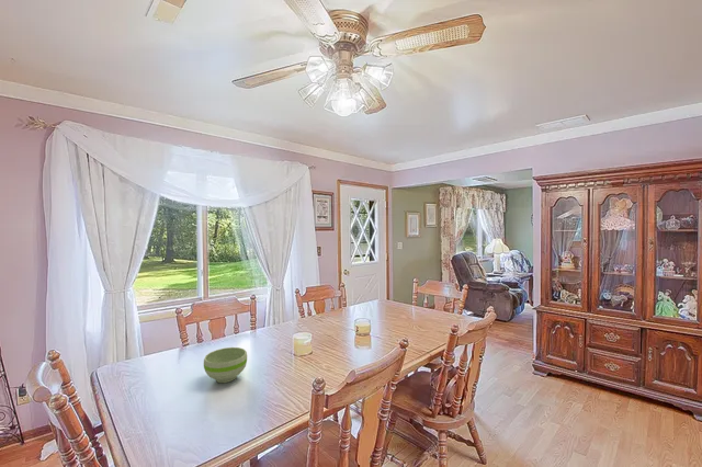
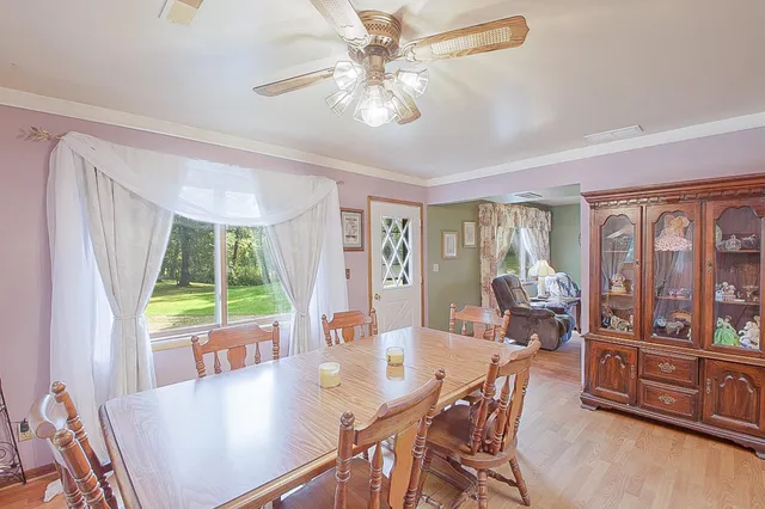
- bowl [203,346,248,384]
